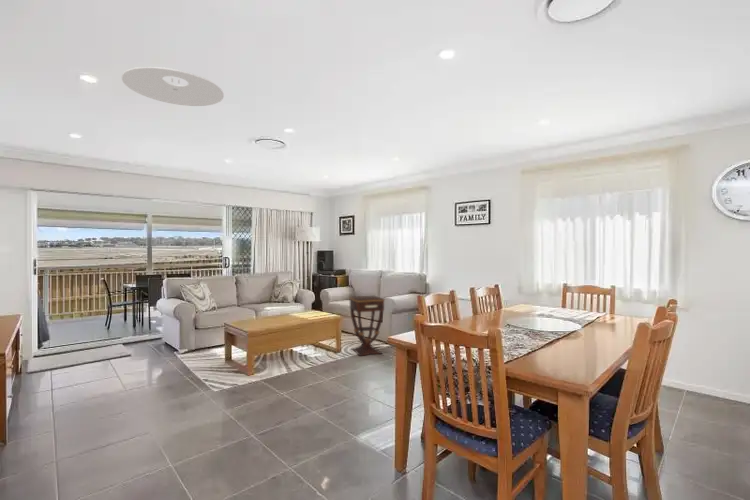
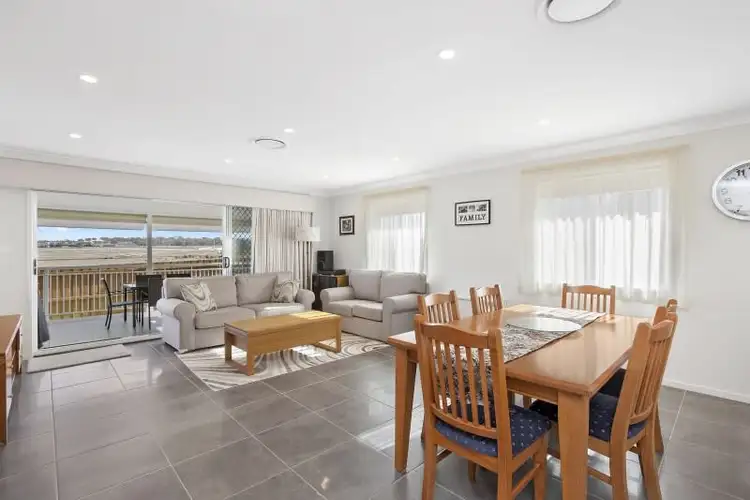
- ceiling light [121,66,225,107]
- side table [348,295,386,357]
